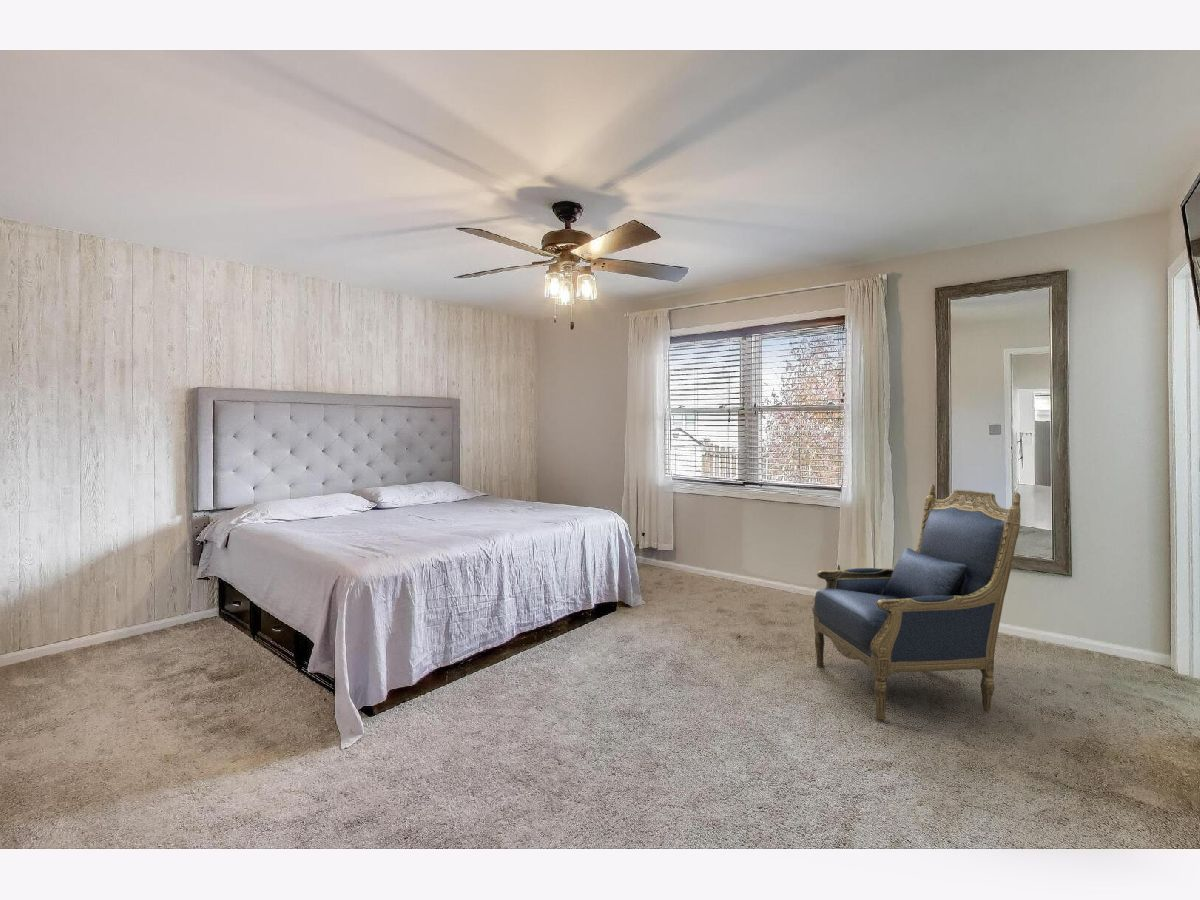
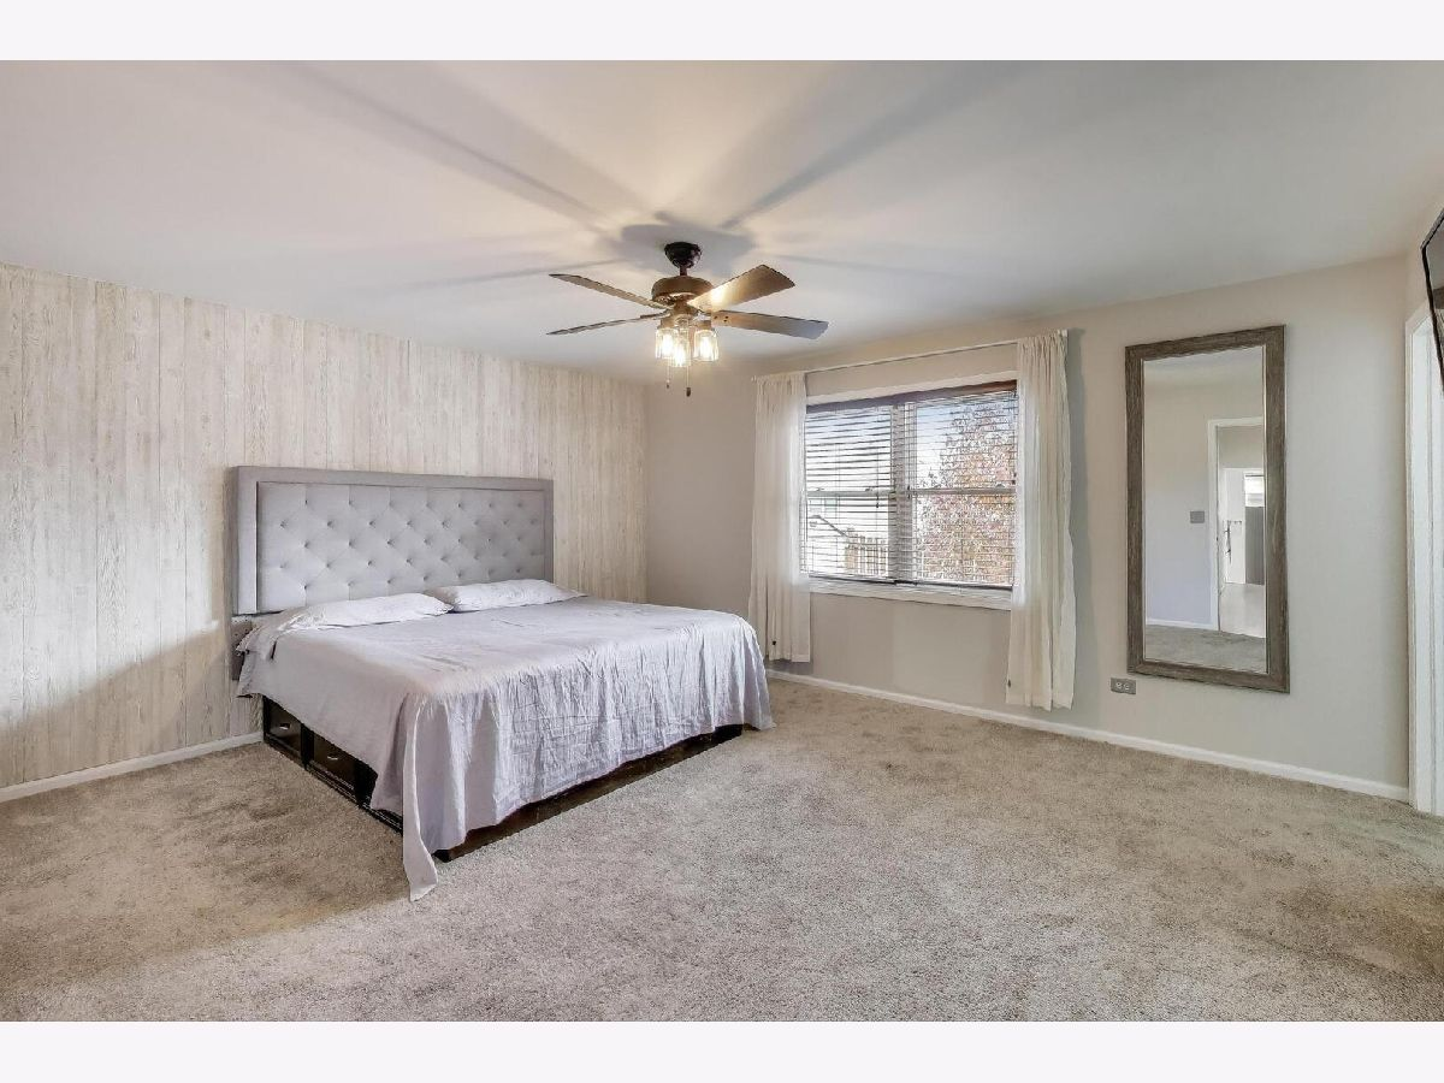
- armchair [811,483,1022,721]
